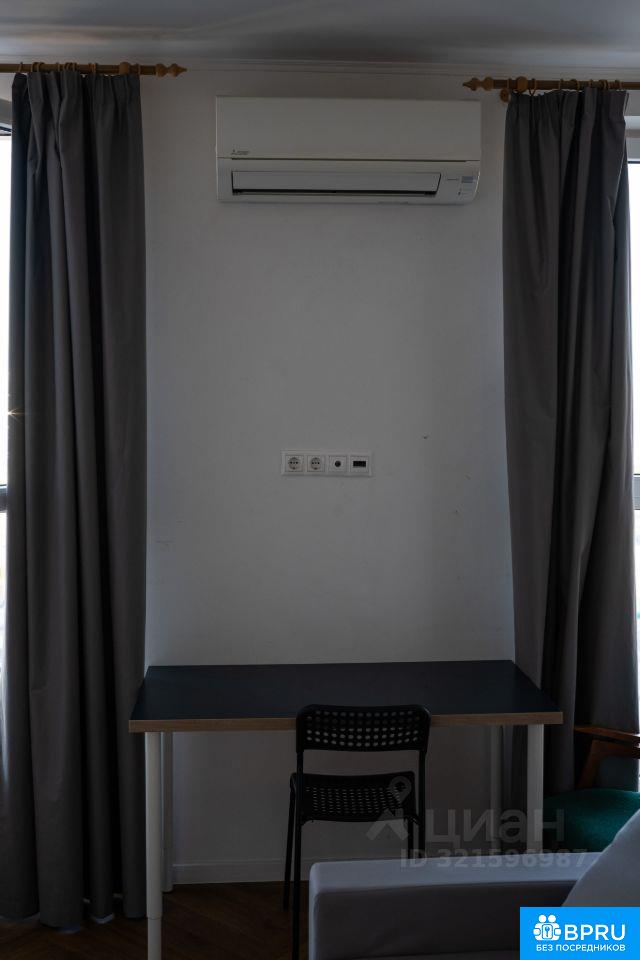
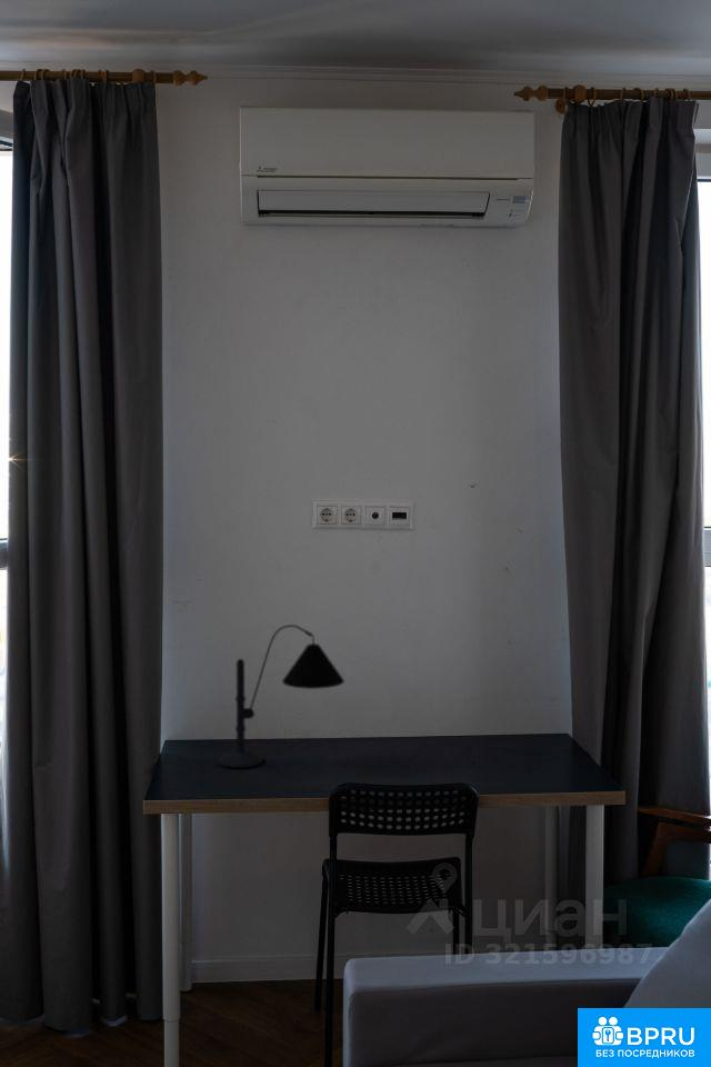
+ desk lamp [218,624,346,769]
